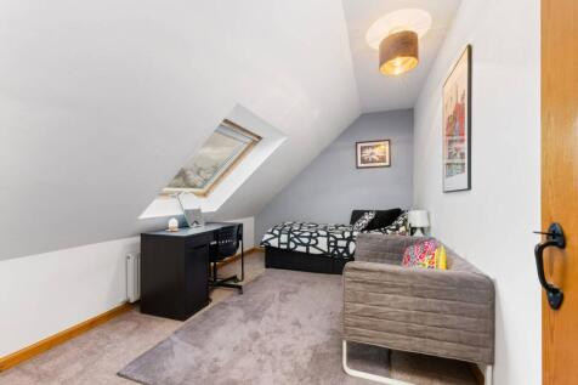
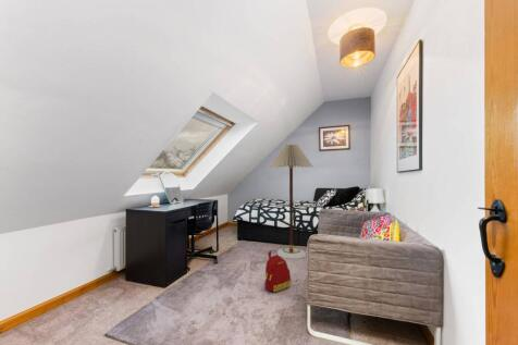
+ backpack [263,249,292,293]
+ floor lamp [269,144,313,260]
